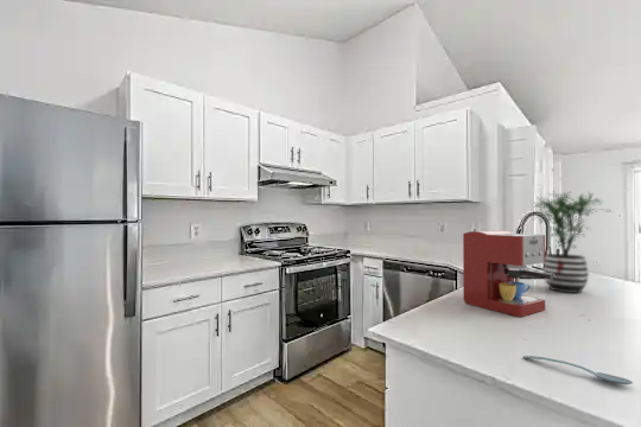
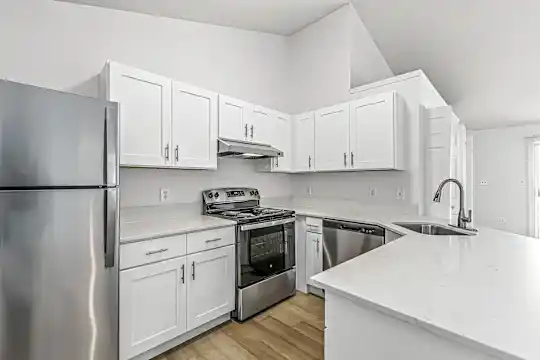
- spoon [522,355,634,385]
- coffee maker [462,229,554,318]
- potted plant [529,190,614,294]
